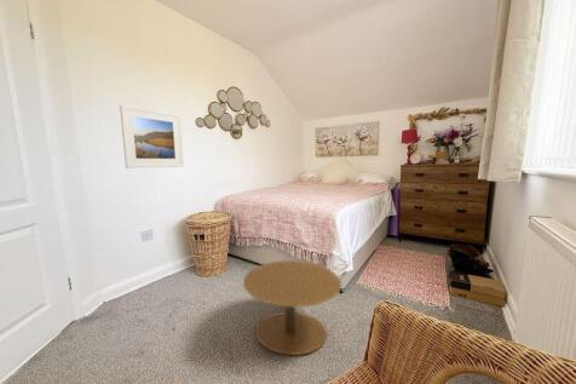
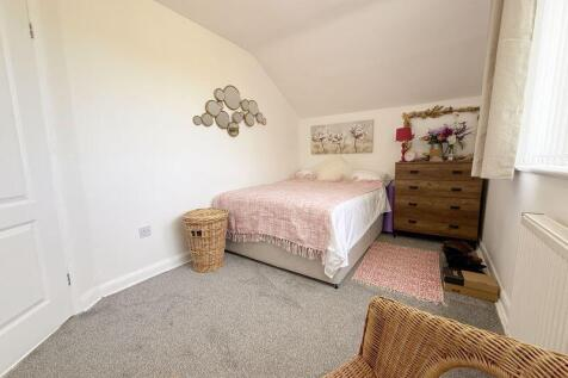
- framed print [119,104,185,170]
- side table [242,259,342,356]
